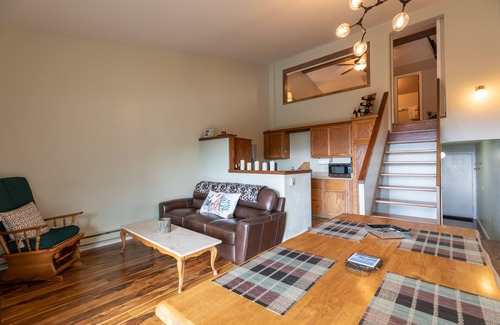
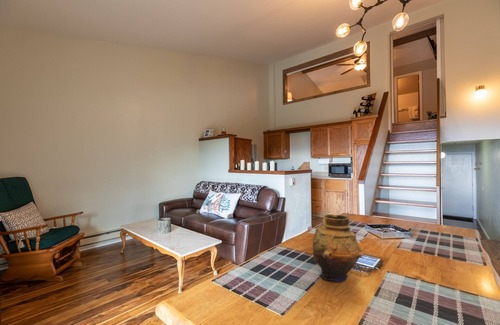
+ vase [312,213,364,283]
